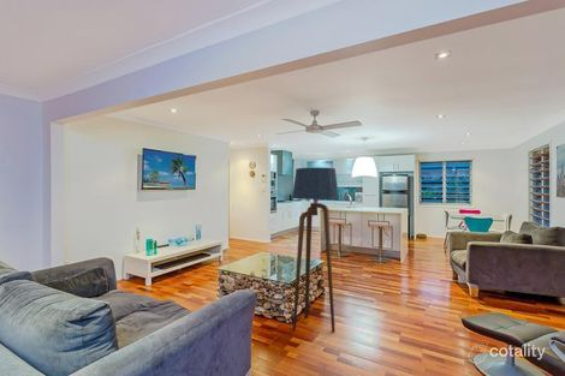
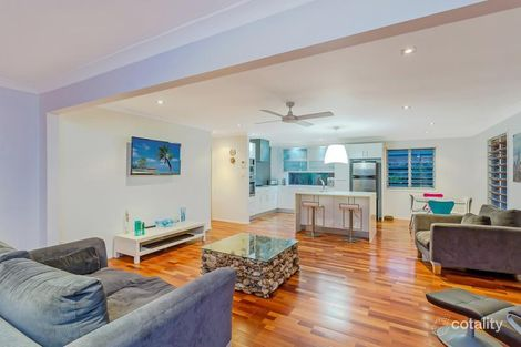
- floor lamp [291,167,340,333]
